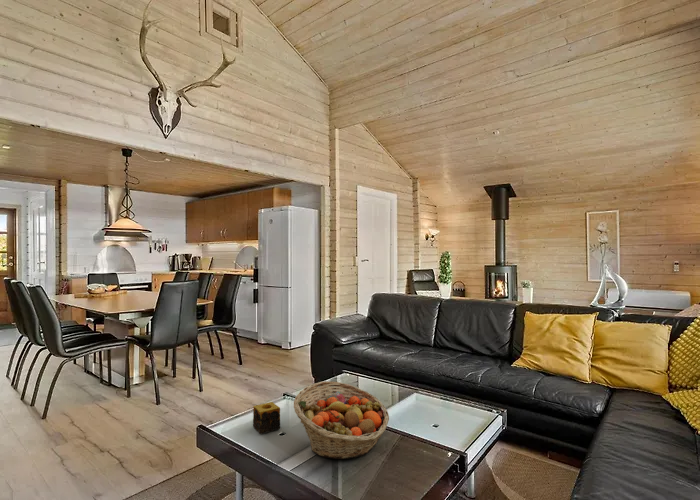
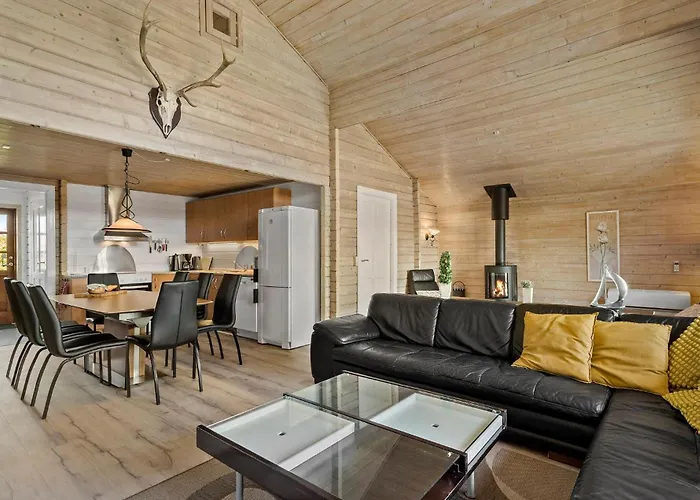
- fruit basket [293,380,390,460]
- candle [252,401,281,435]
